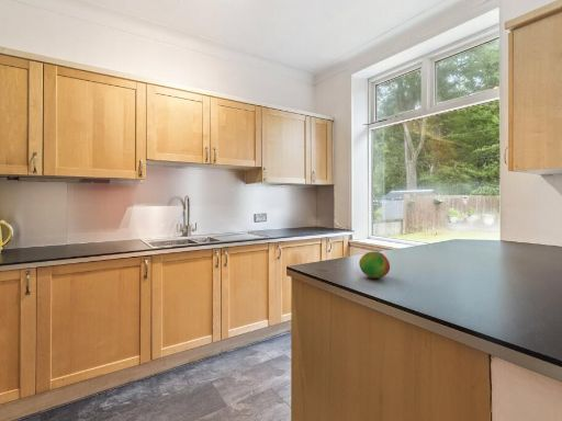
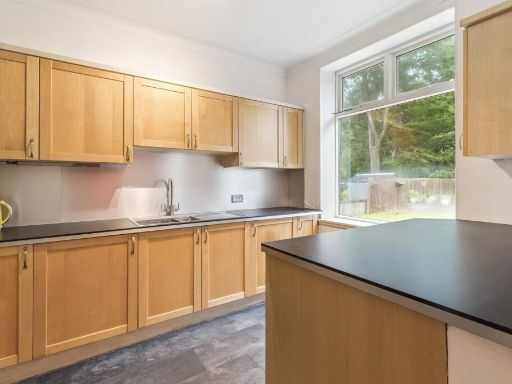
- fruit [358,250,391,280]
